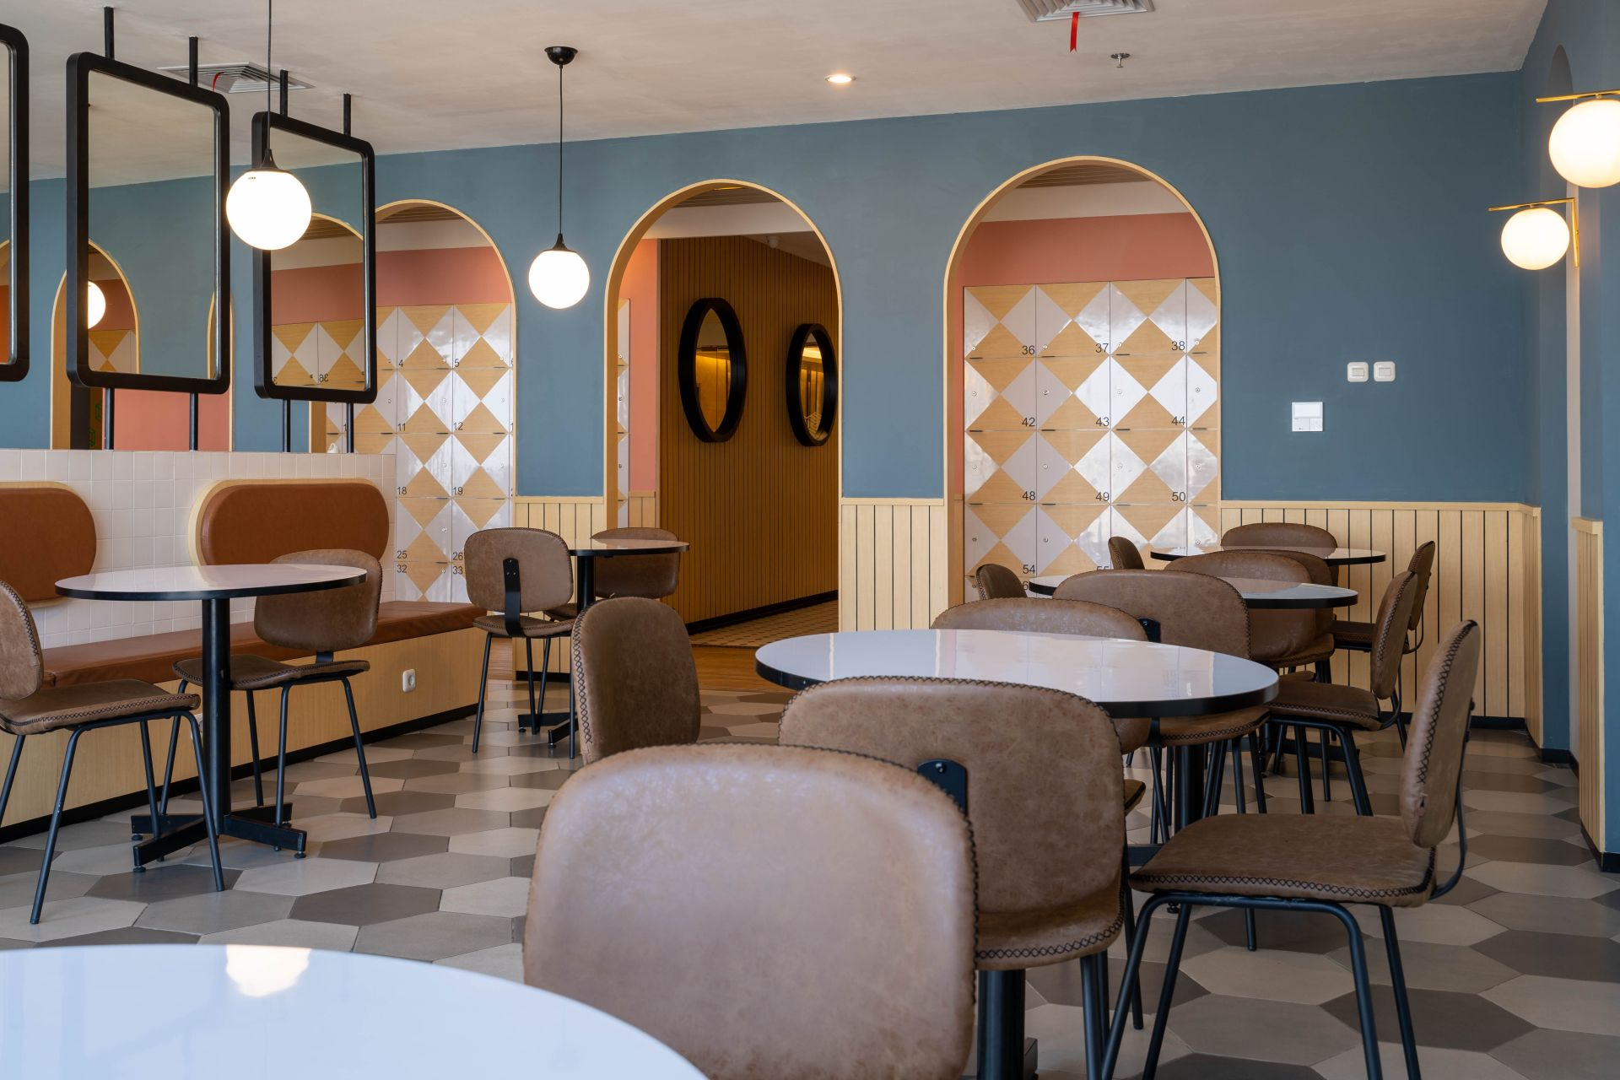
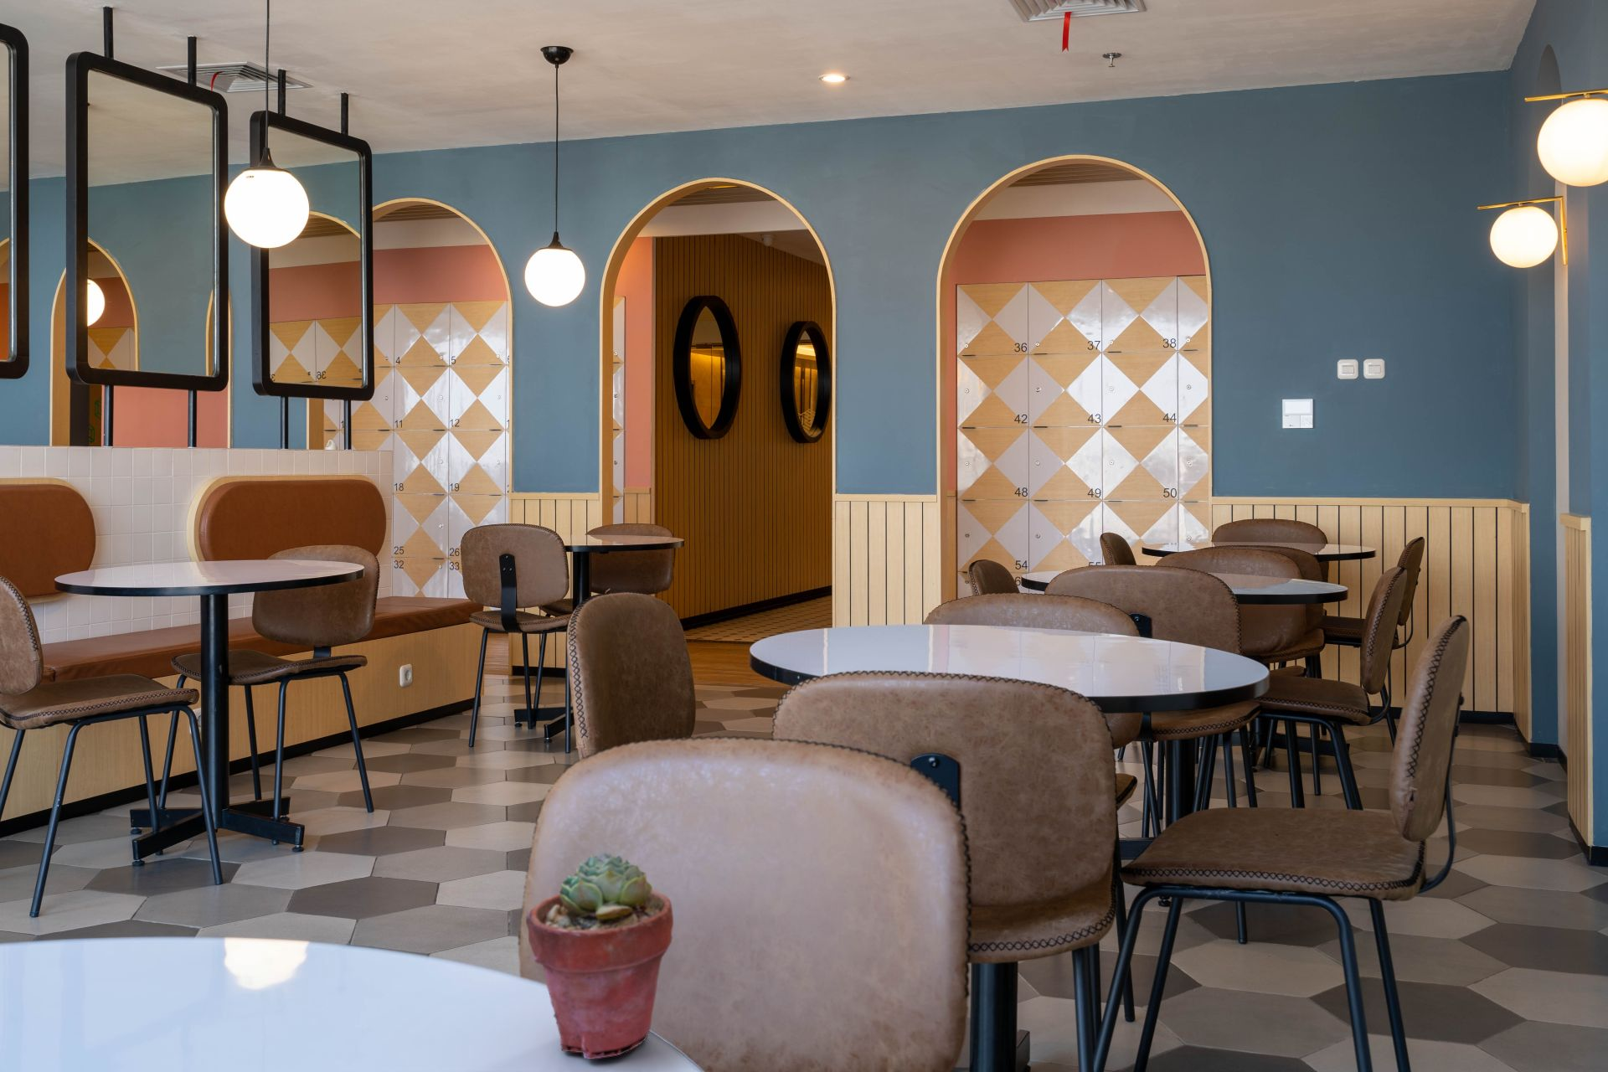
+ potted succulent [525,851,674,1060]
